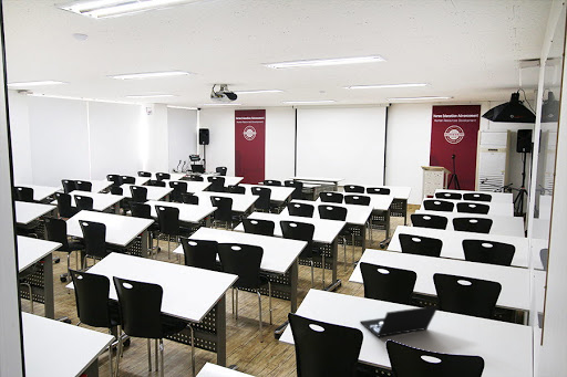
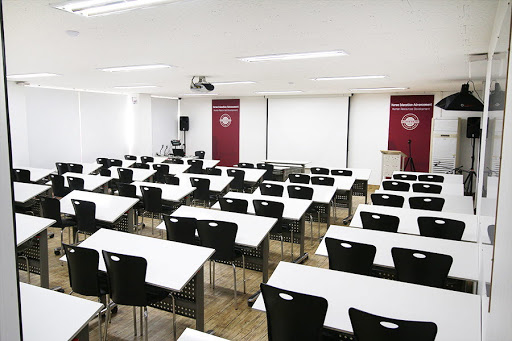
- laptop [359,304,440,338]
